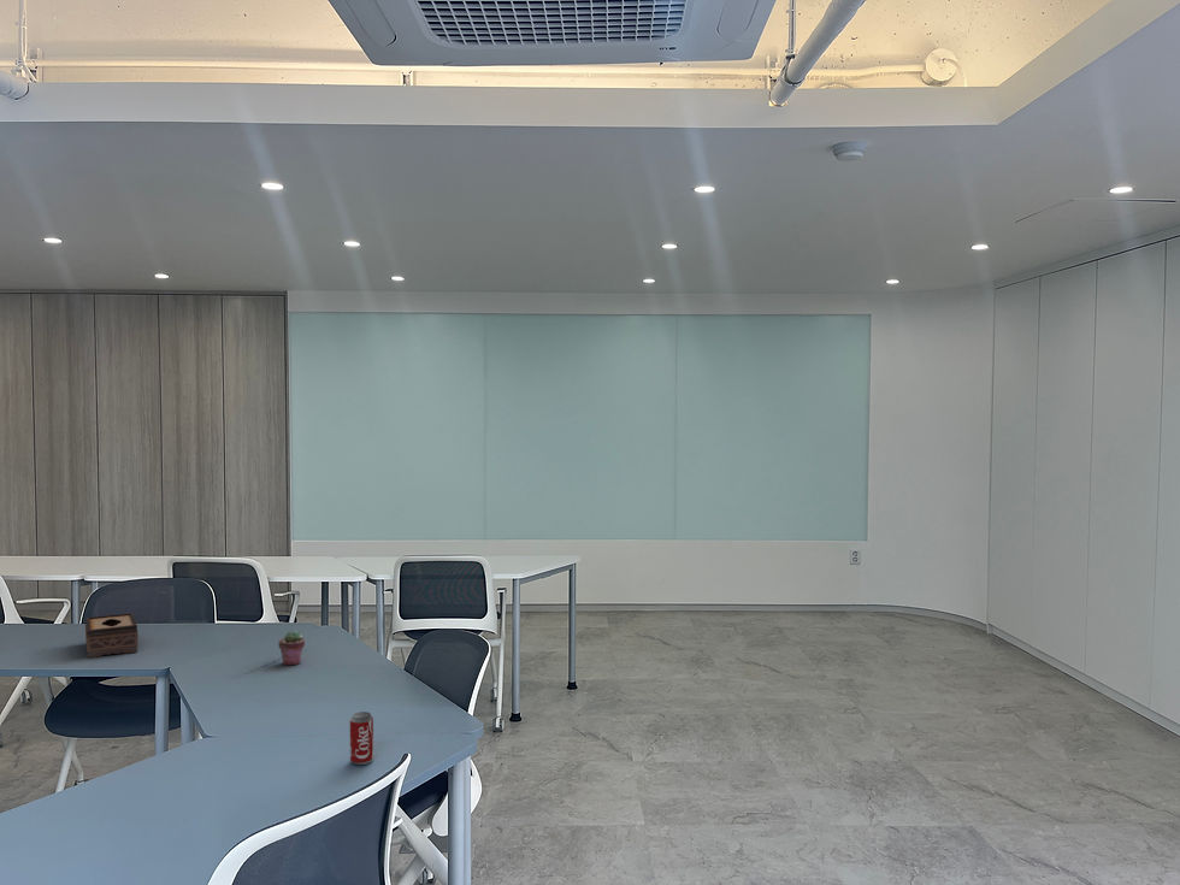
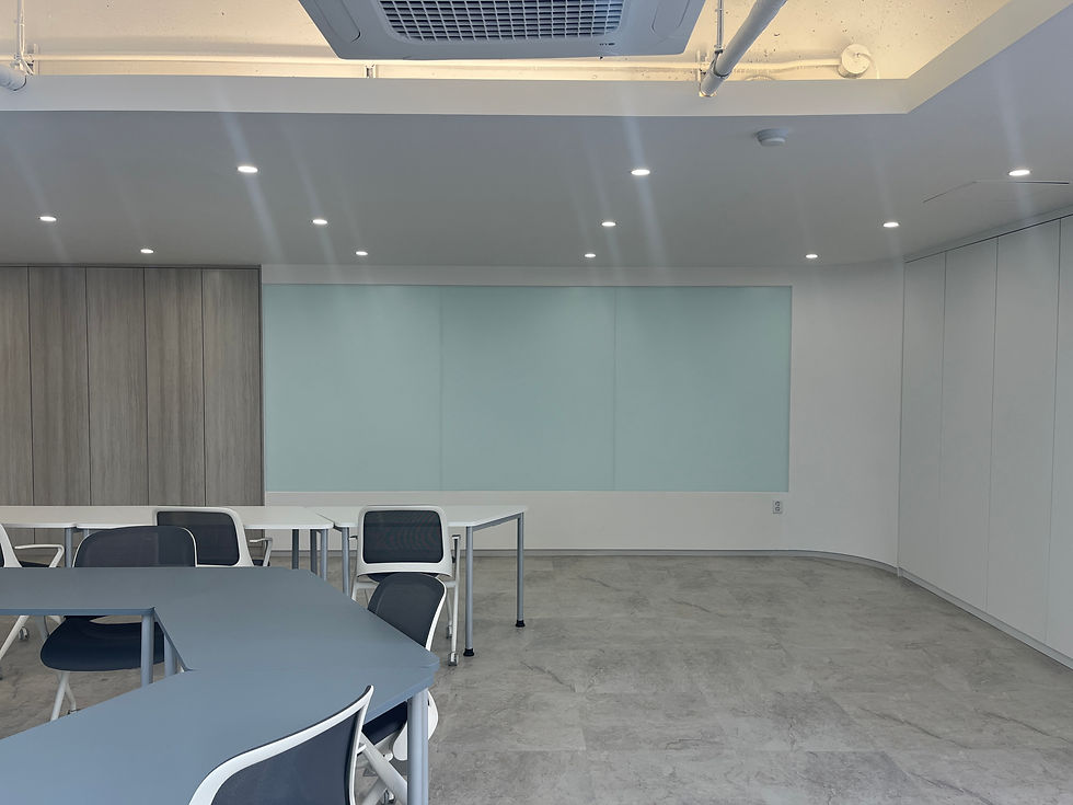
- potted succulent [278,629,306,666]
- beverage can [349,710,374,766]
- tissue box [84,612,140,659]
